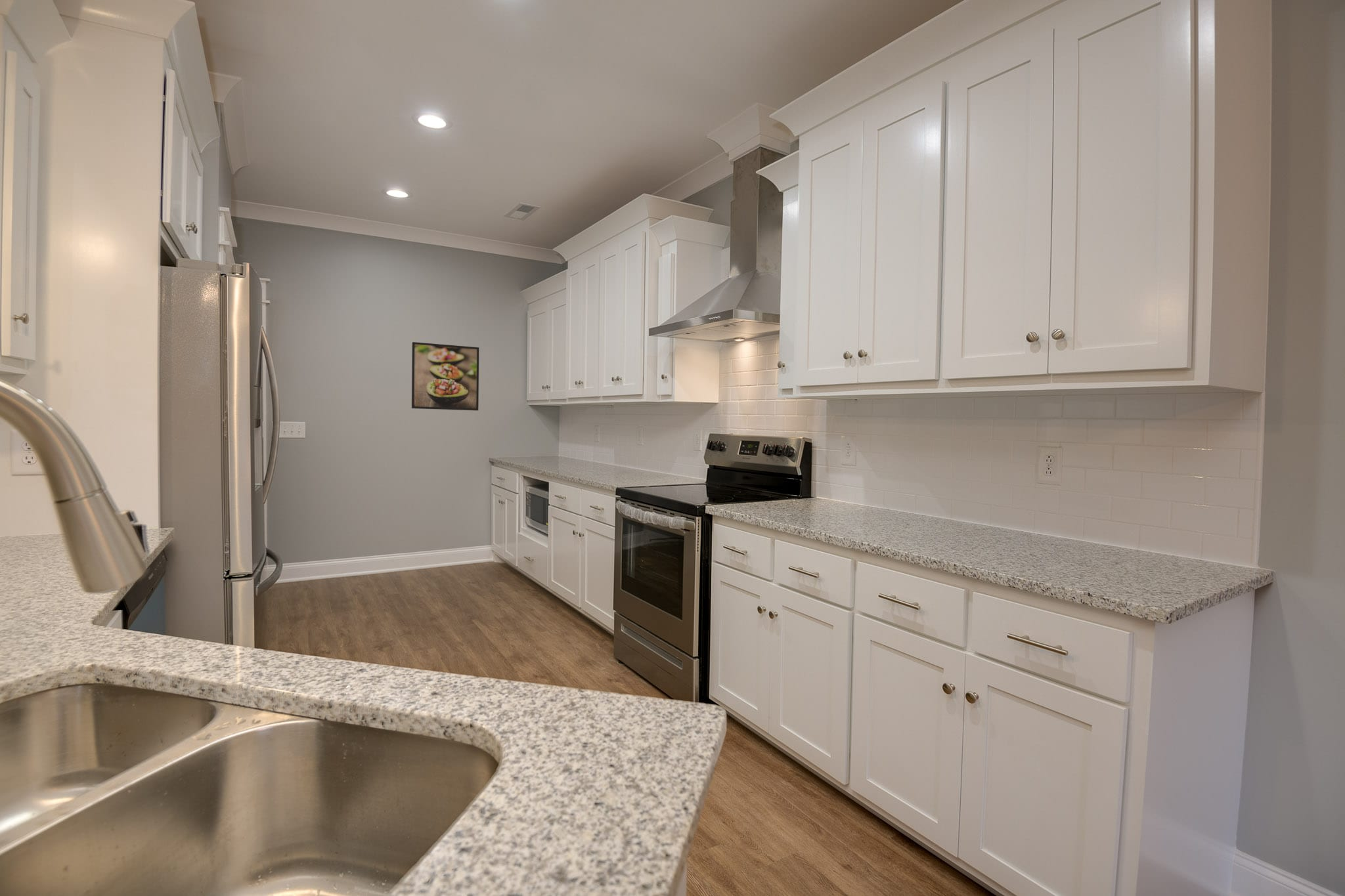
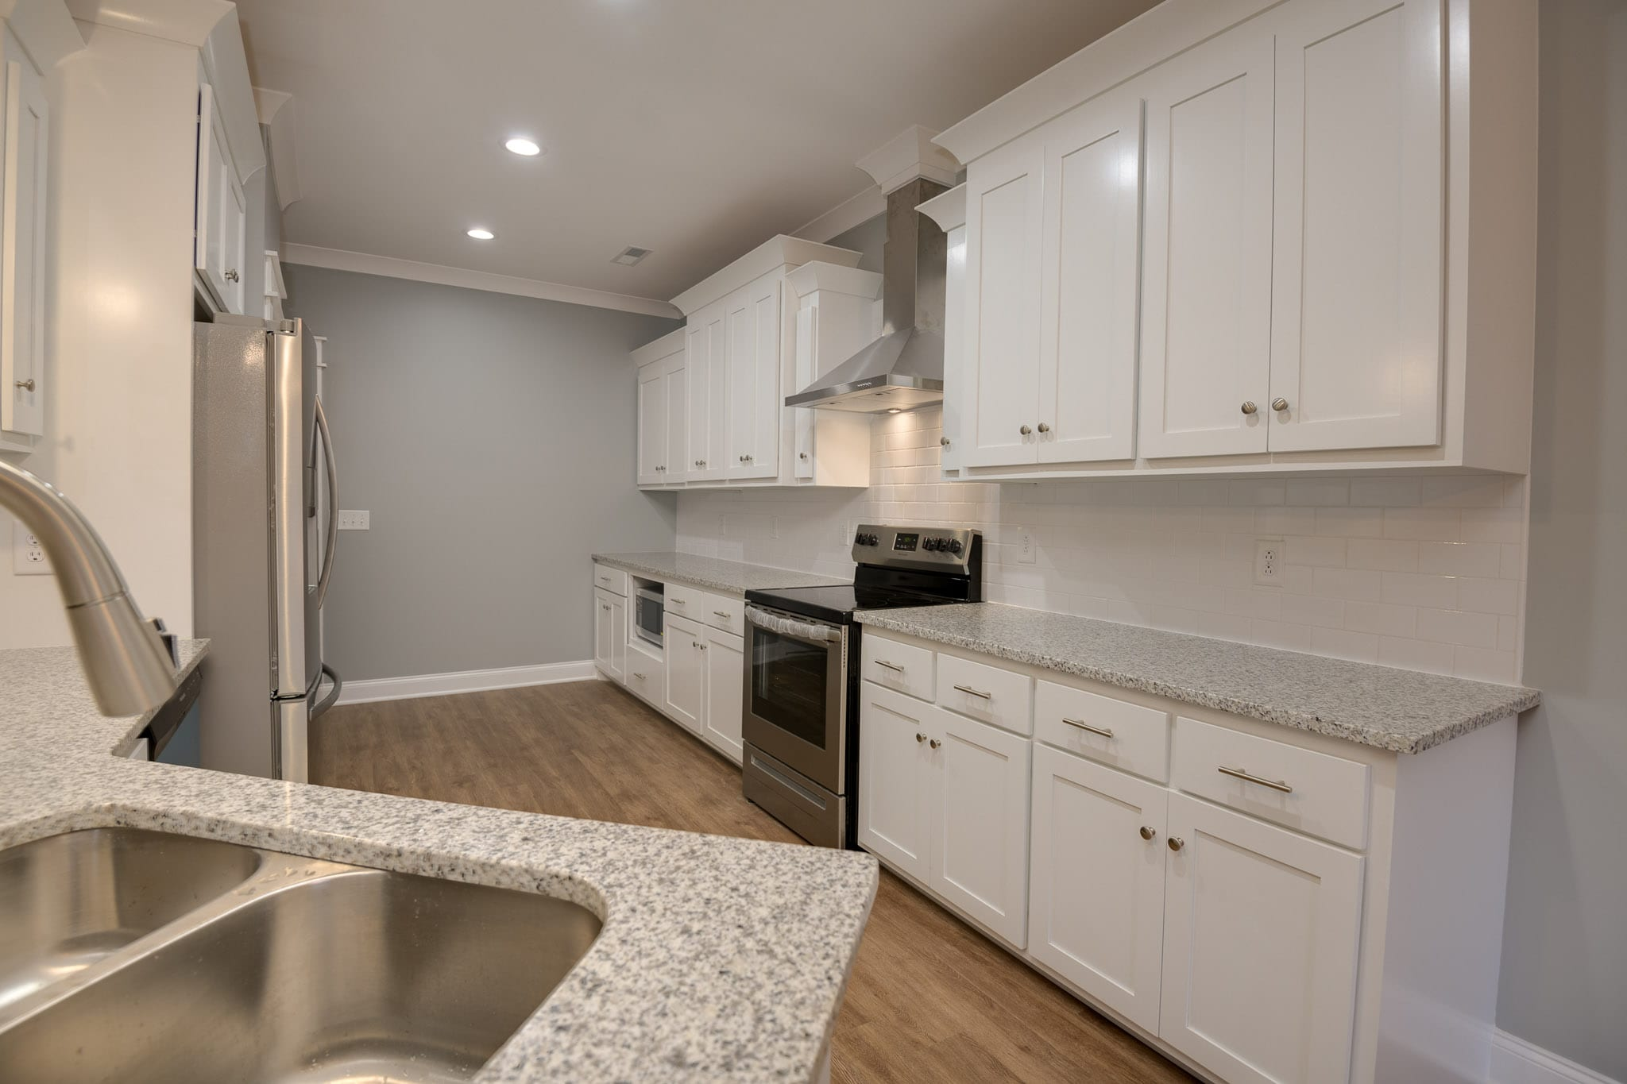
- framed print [411,341,479,411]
